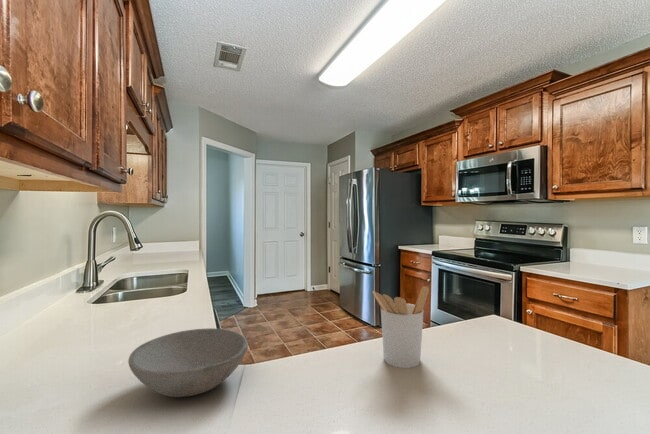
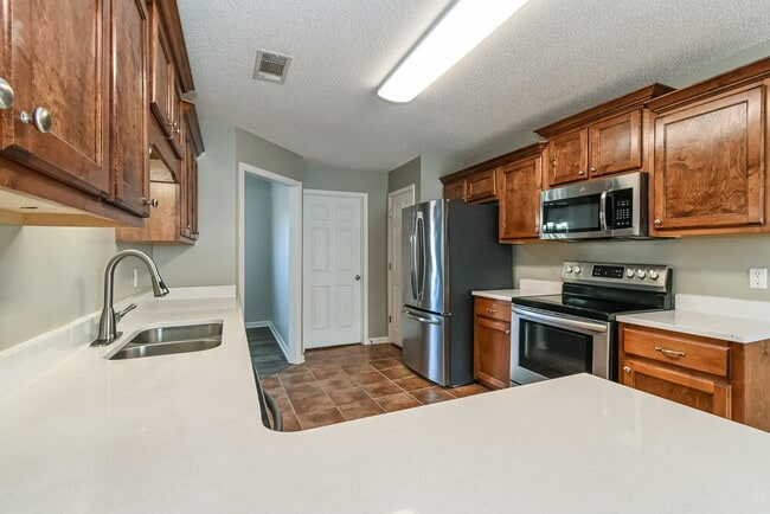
- utensil holder [372,285,430,369]
- bowl [127,327,249,398]
